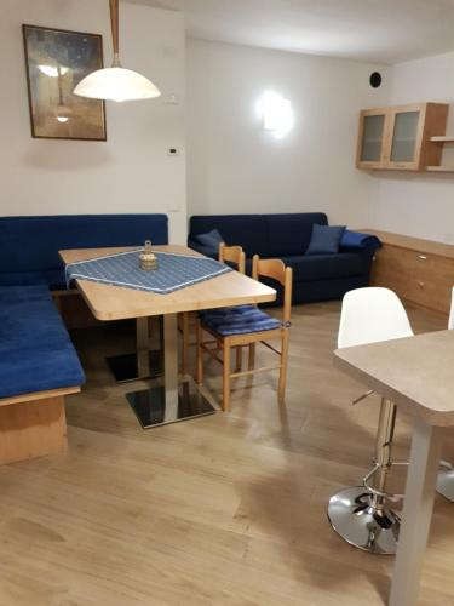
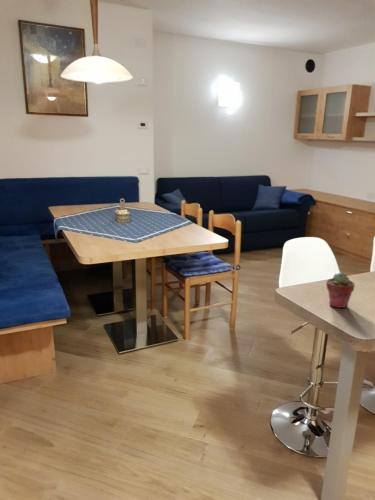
+ potted succulent [325,272,356,309]
